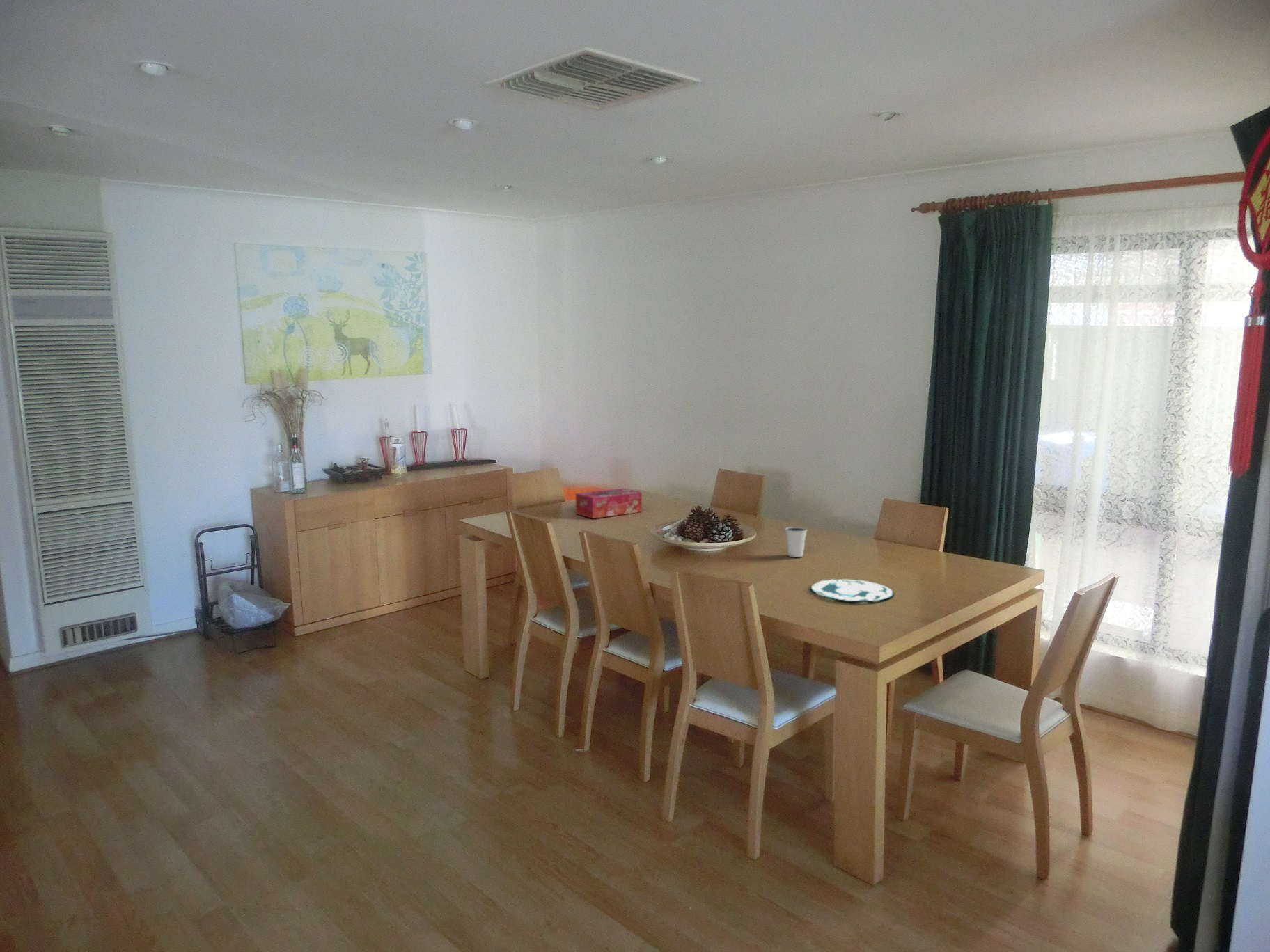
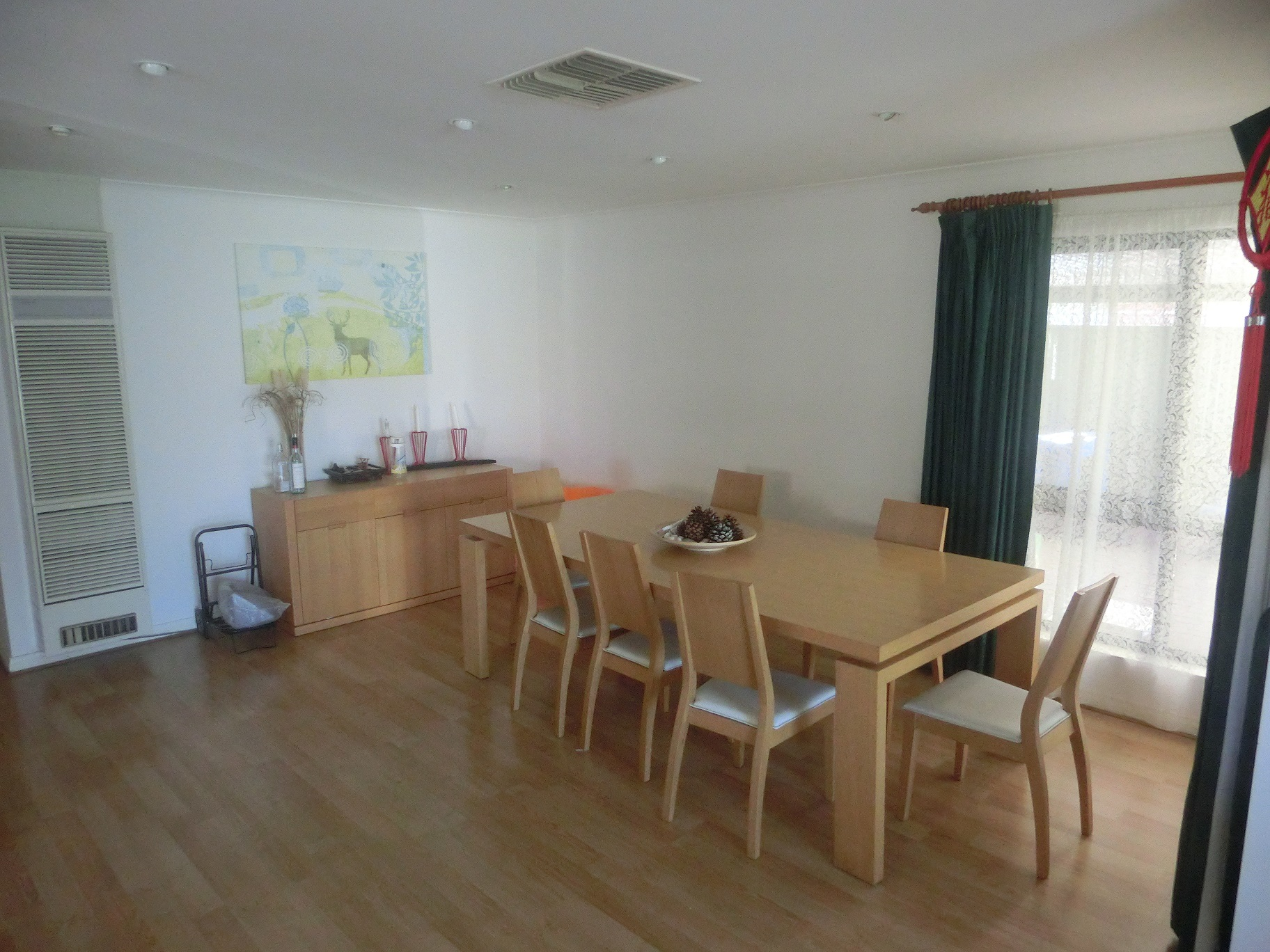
- plate [810,578,895,602]
- dixie cup [785,526,808,558]
- tissue box [574,488,643,519]
